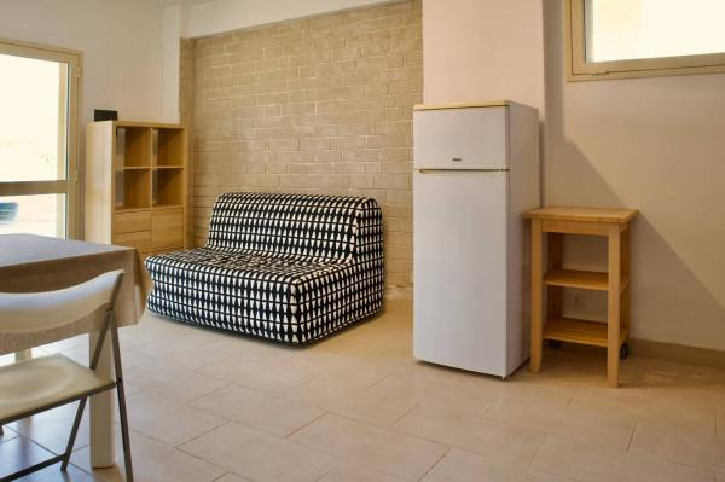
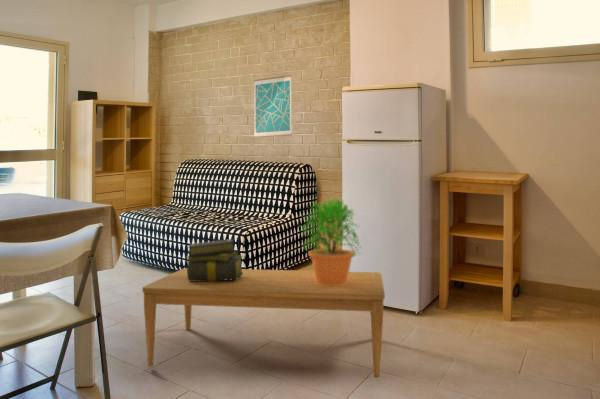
+ coffee table [141,267,386,379]
+ potted plant [298,197,363,285]
+ wall art [253,74,293,139]
+ stack of books [184,238,244,282]
